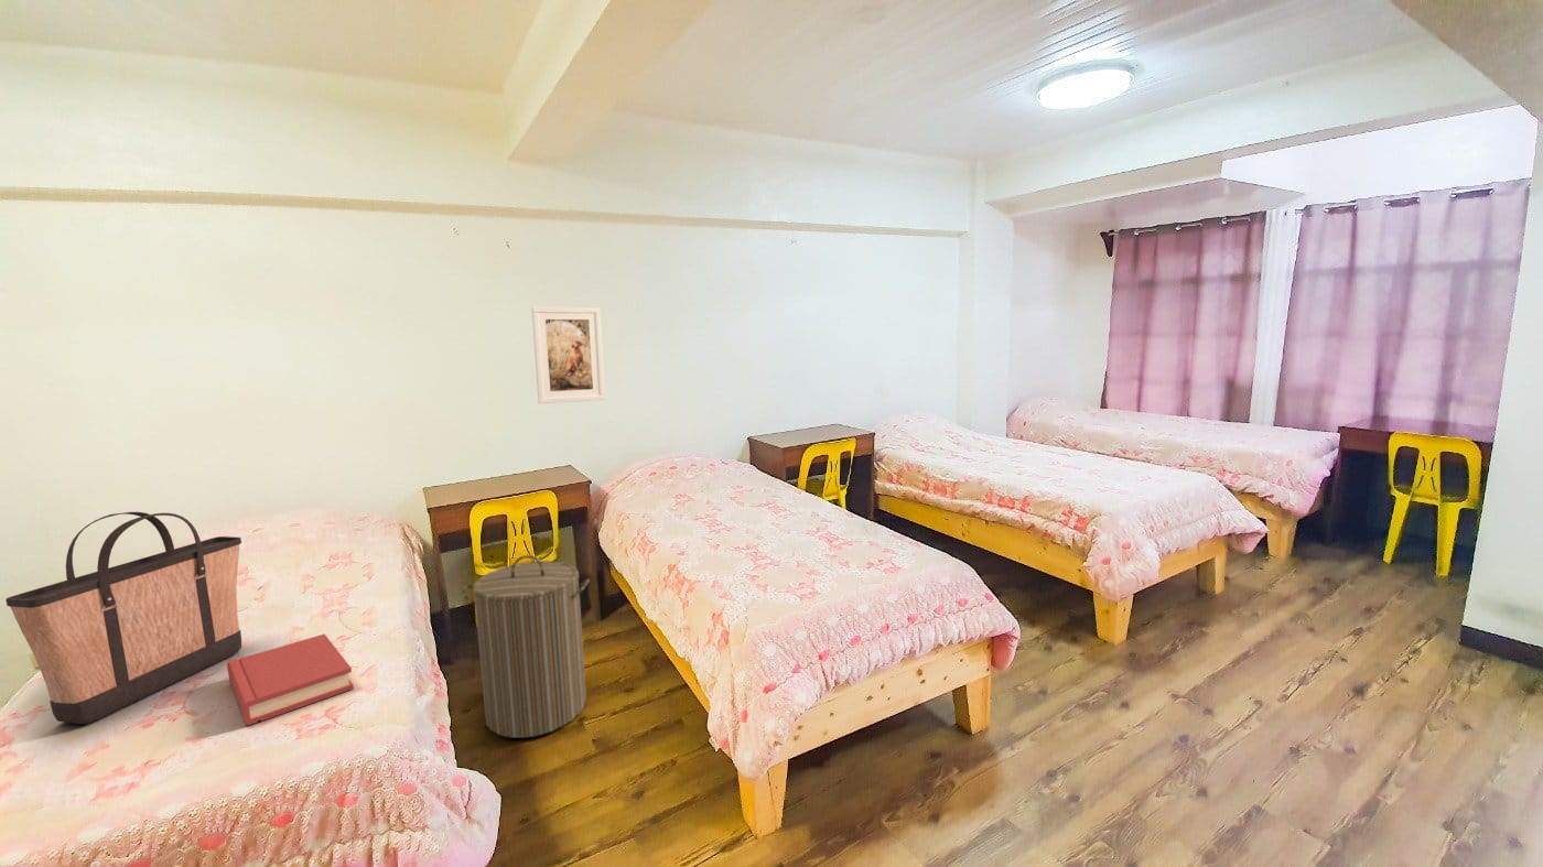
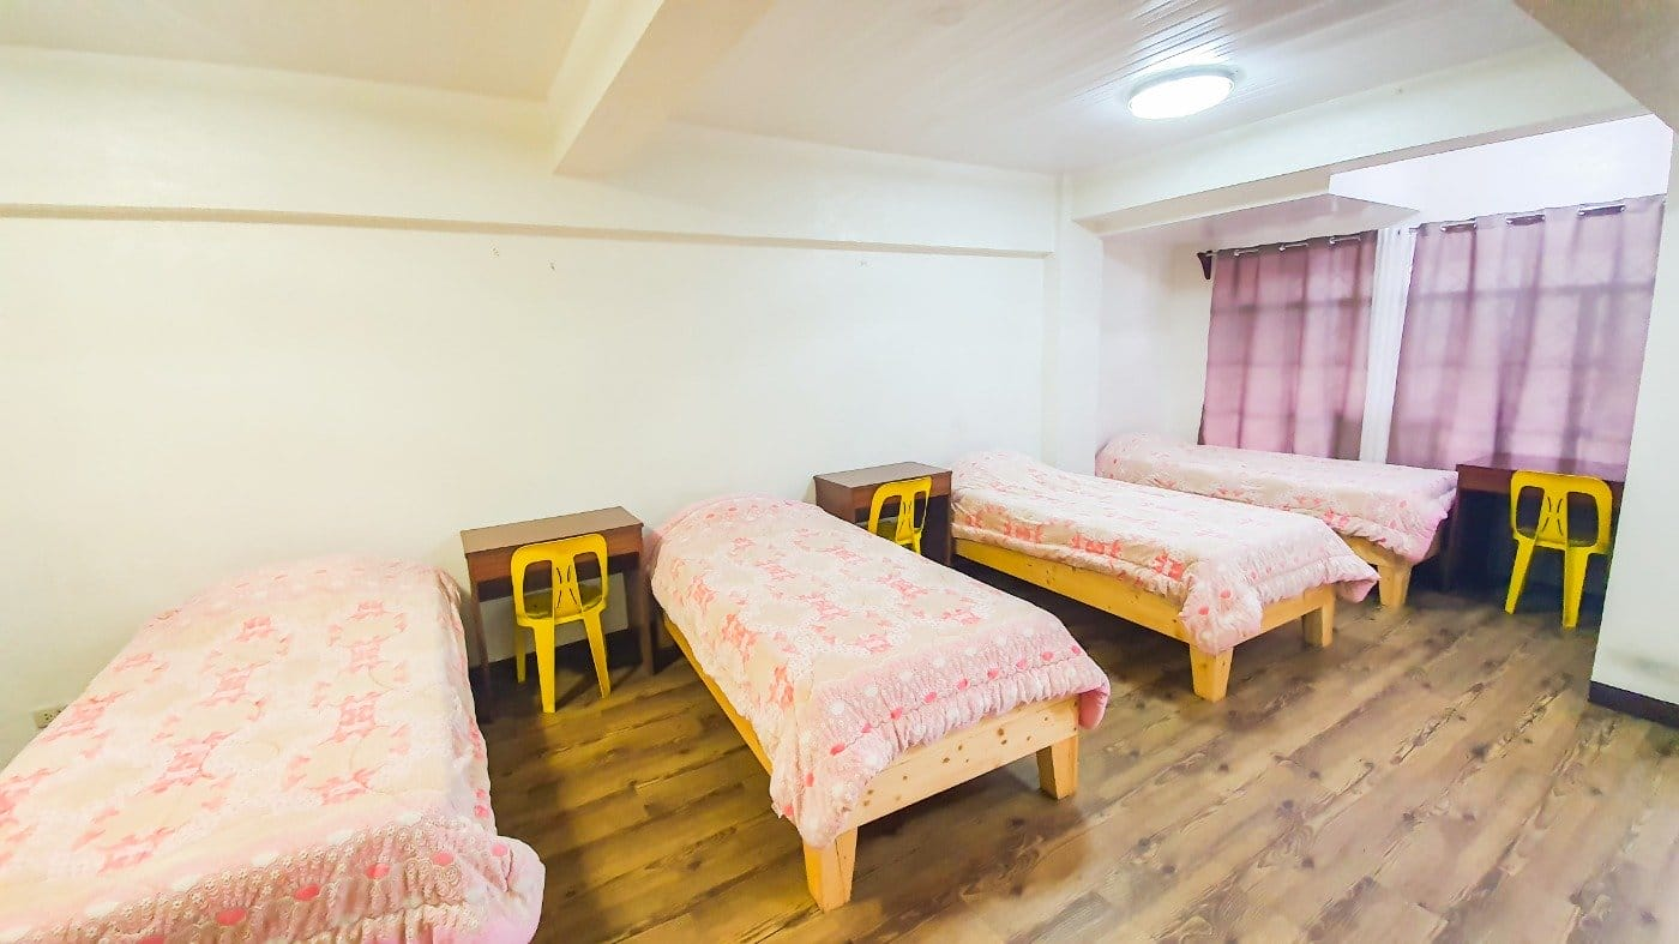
- hardback book [226,633,355,726]
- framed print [530,306,606,404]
- laundry hamper [461,554,591,739]
- shopping bag [4,511,242,725]
